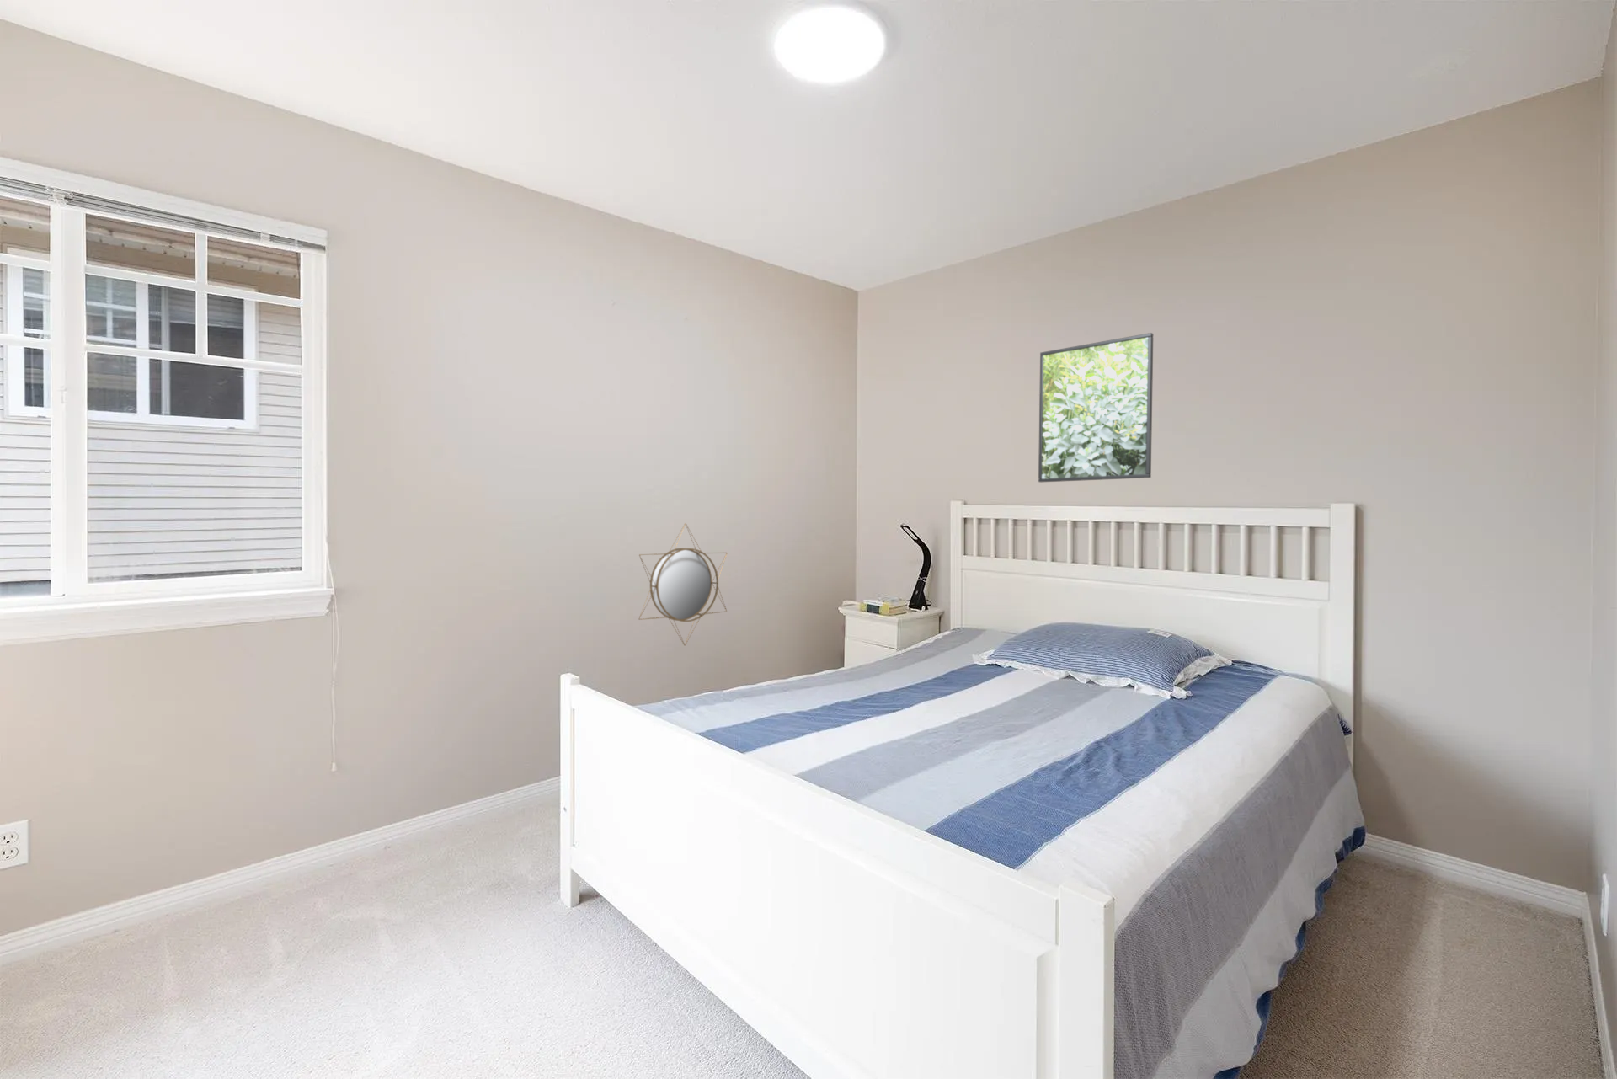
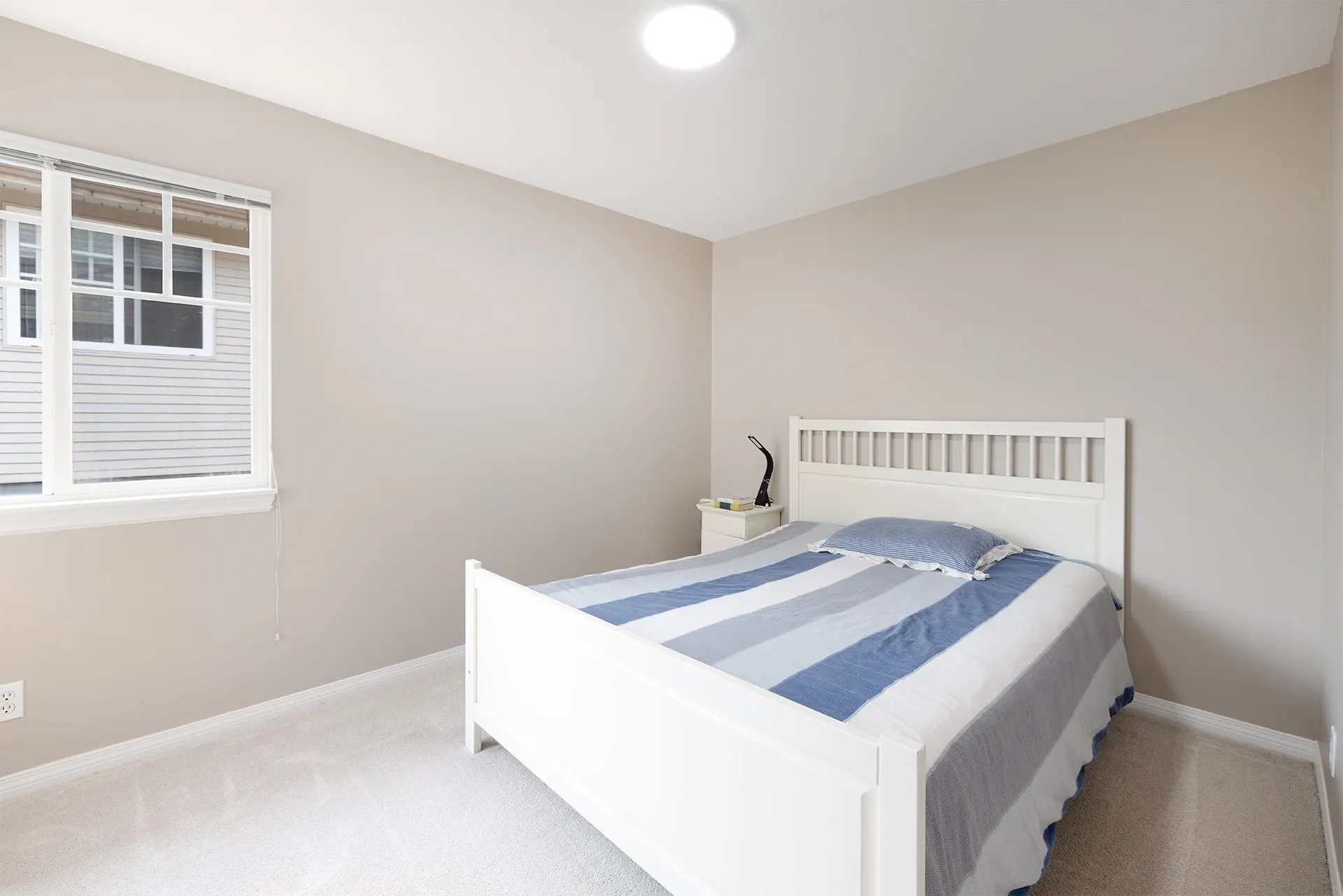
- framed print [1038,332,1153,483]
- home mirror [638,523,728,645]
